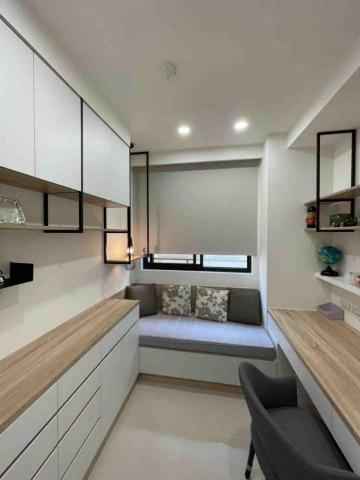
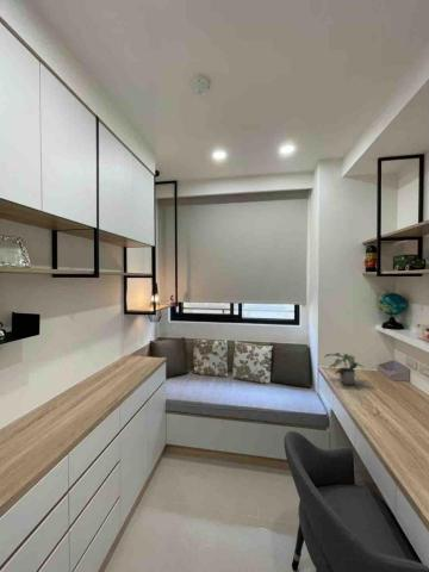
+ potted plant [324,352,363,386]
